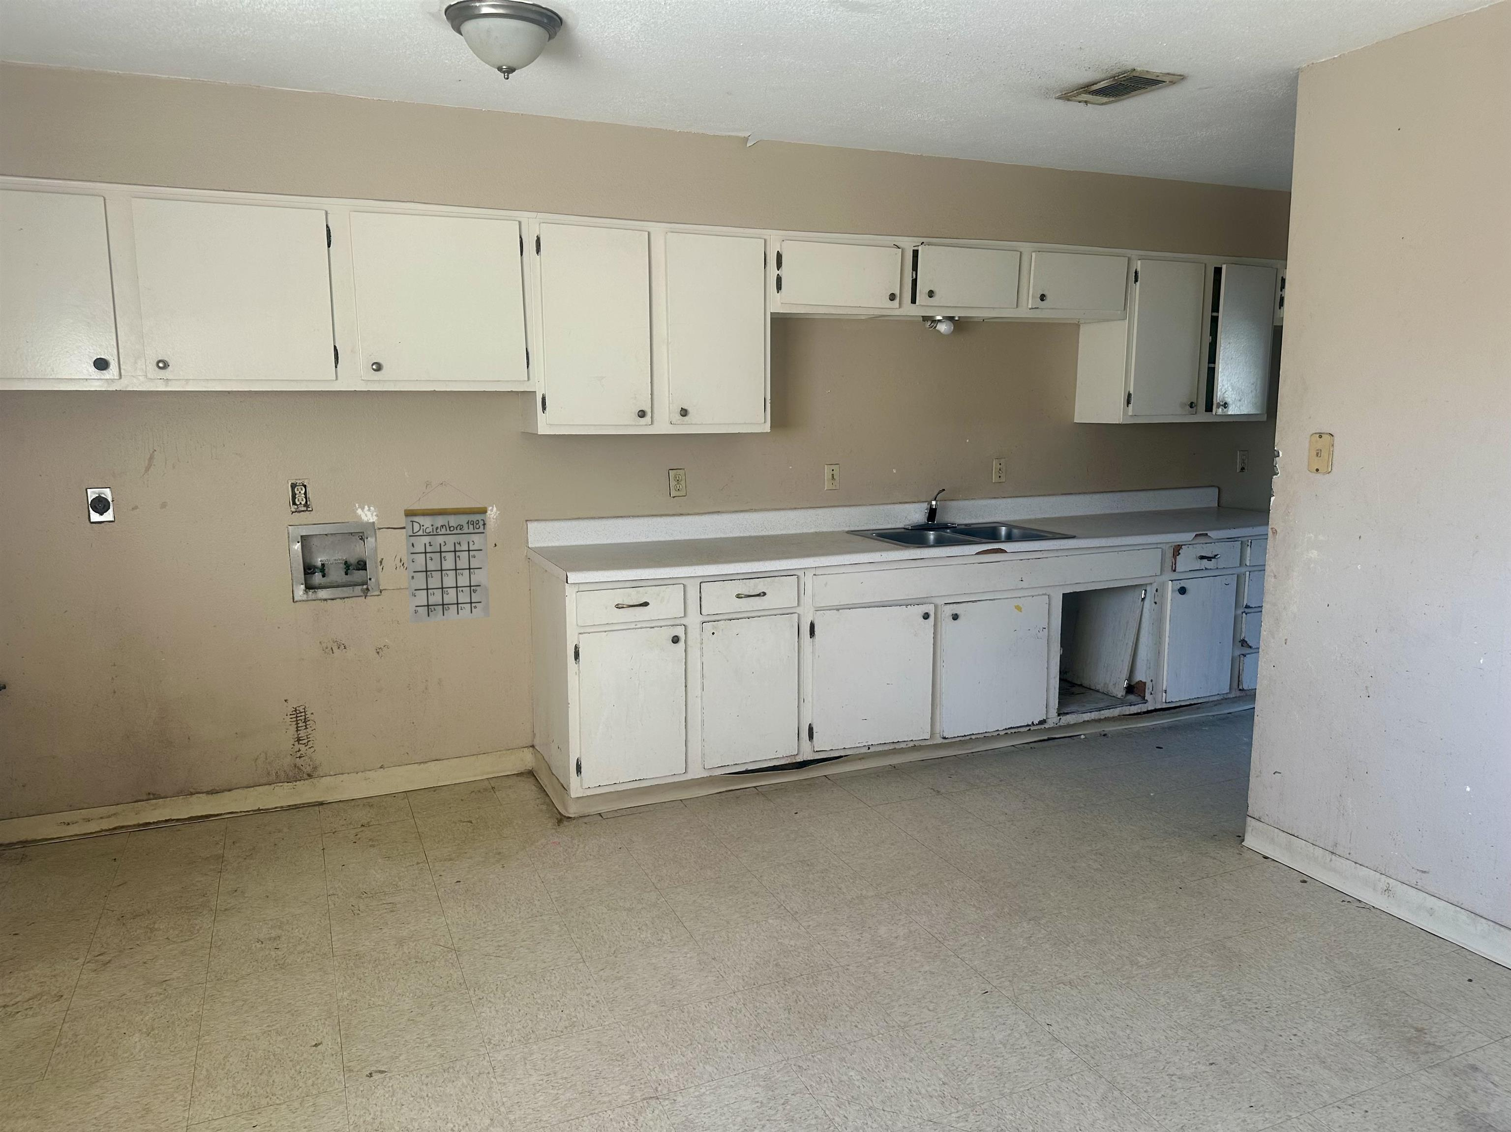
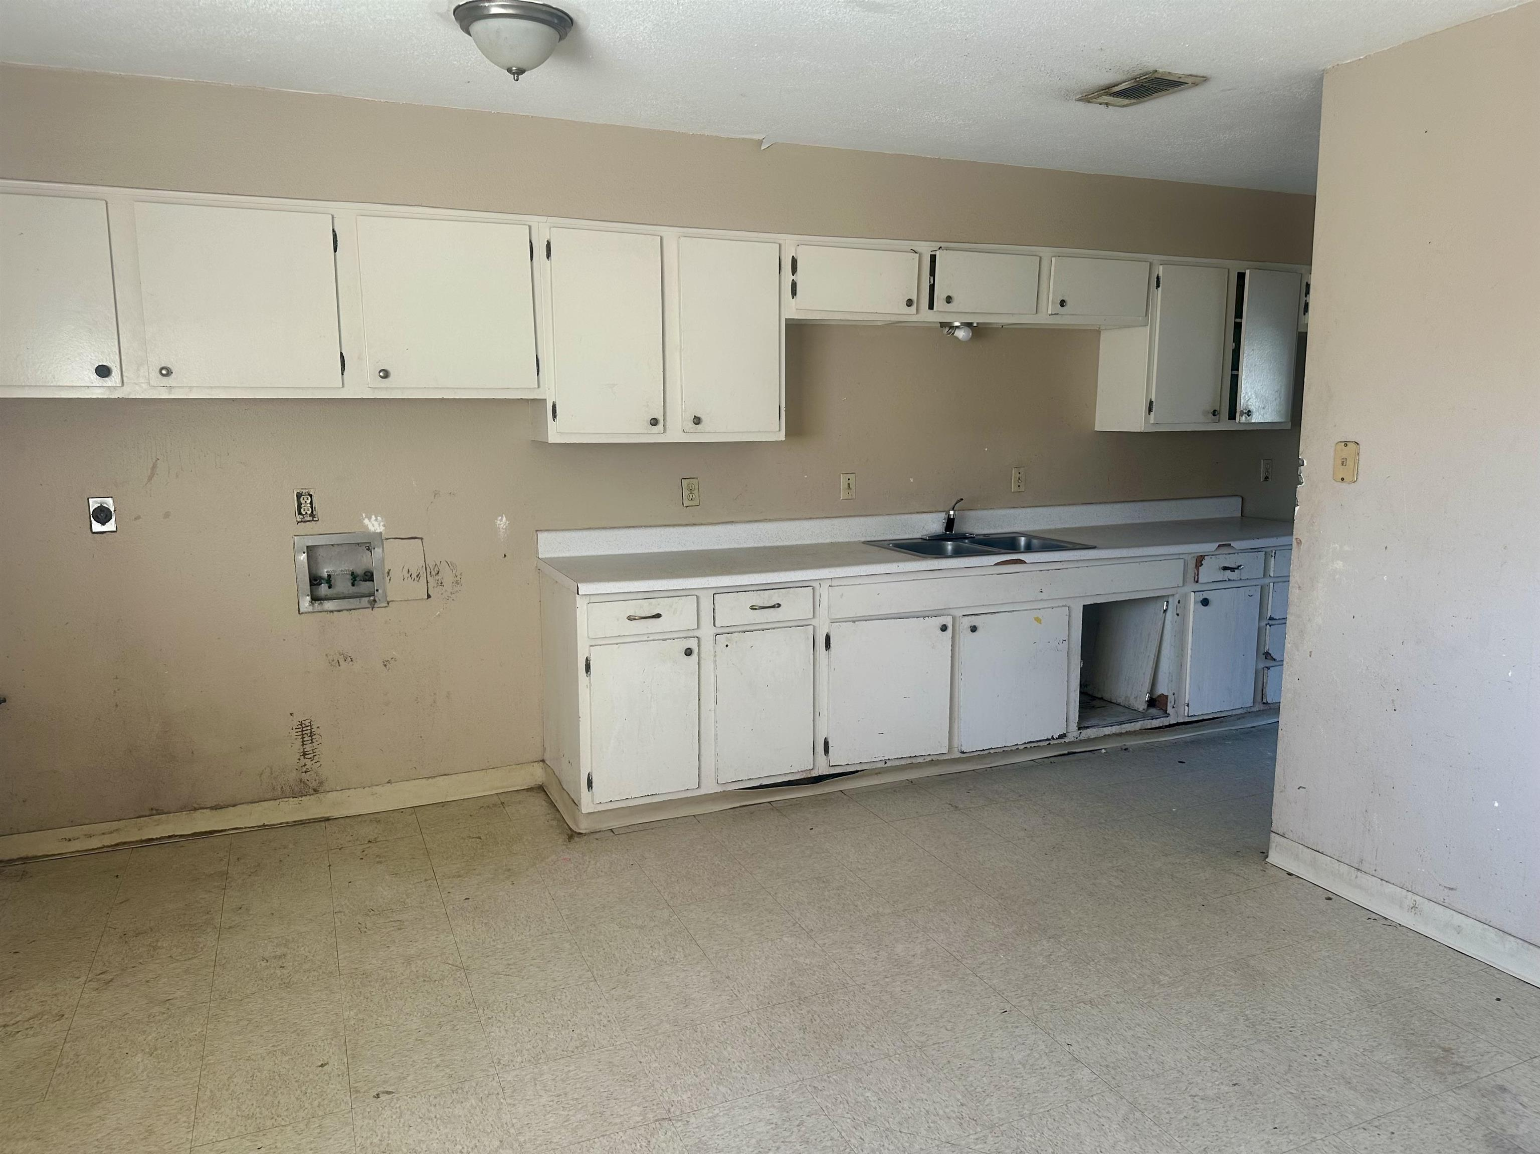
- calendar [403,480,490,623]
